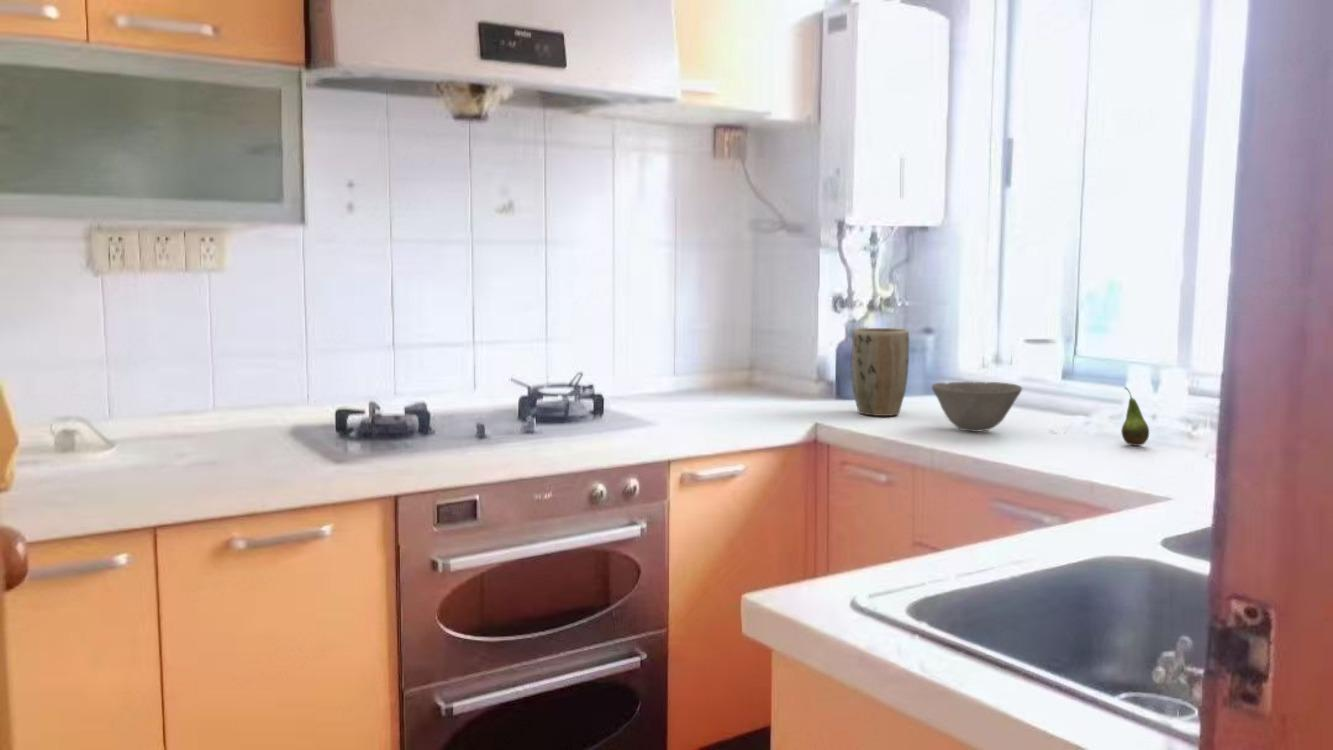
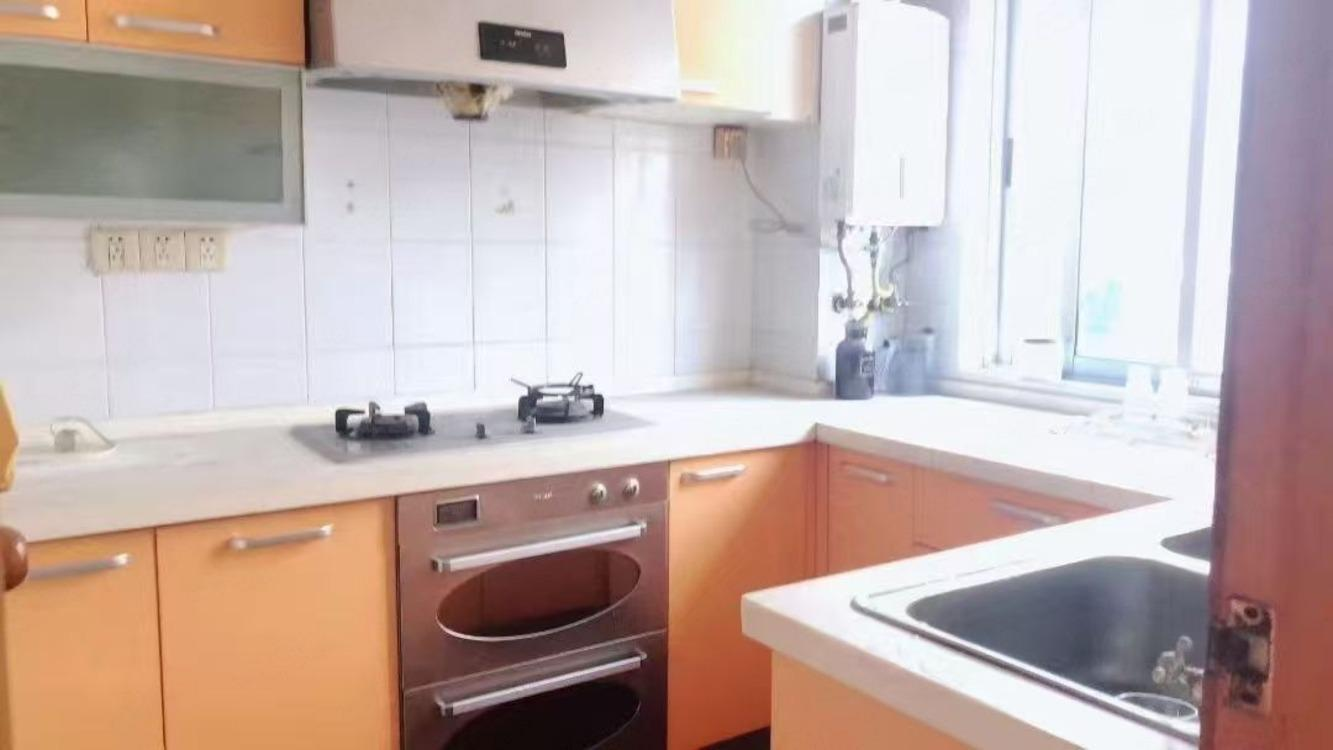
- fruit [1120,386,1150,447]
- bowl [931,381,1023,433]
- plant pot [850,327,910,417]
